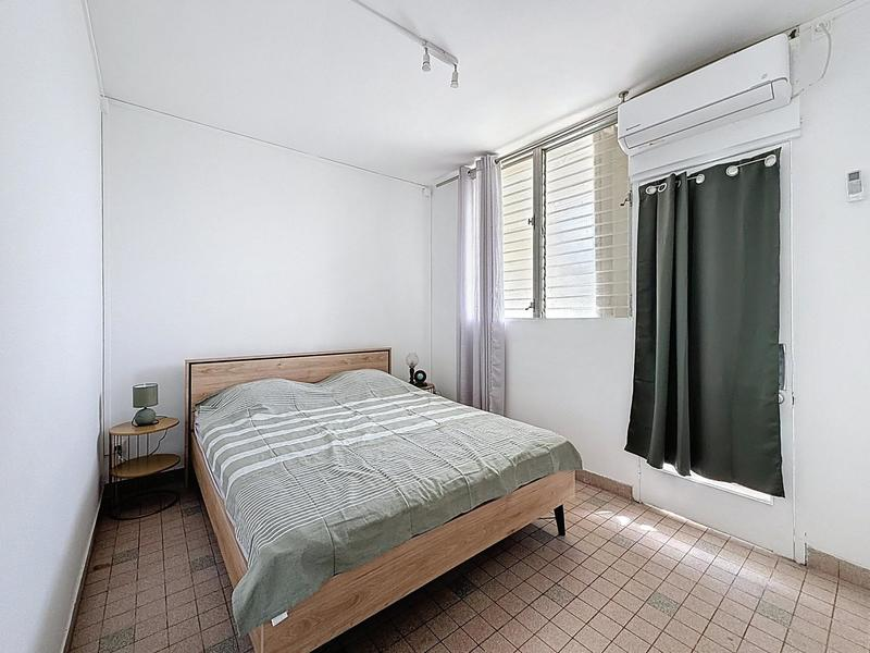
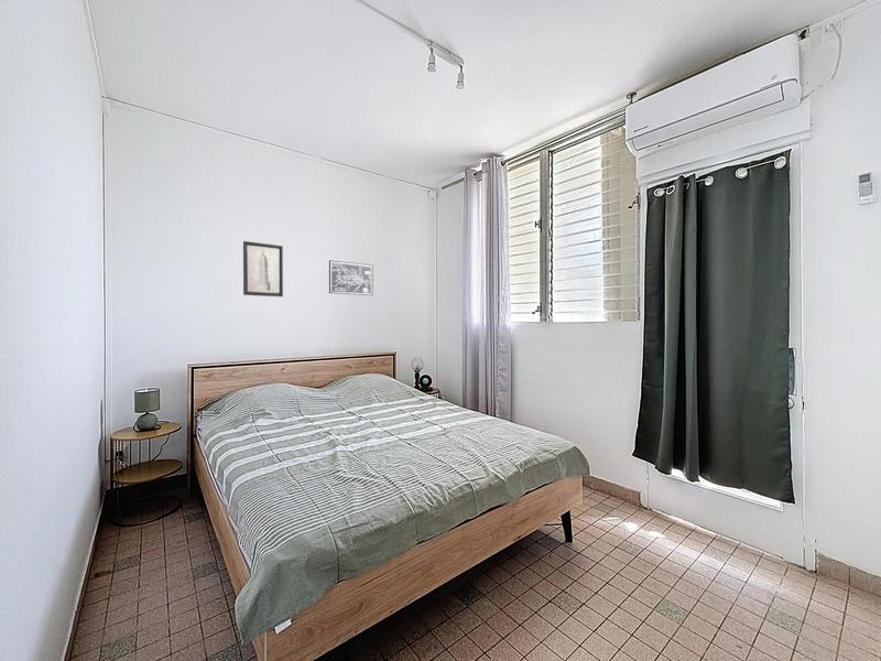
+ wall art [328,259,374,296]
+ wall art [242,240,284,297]
